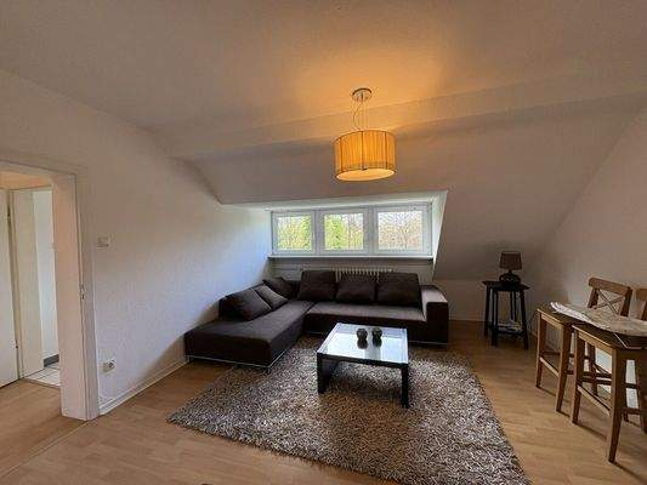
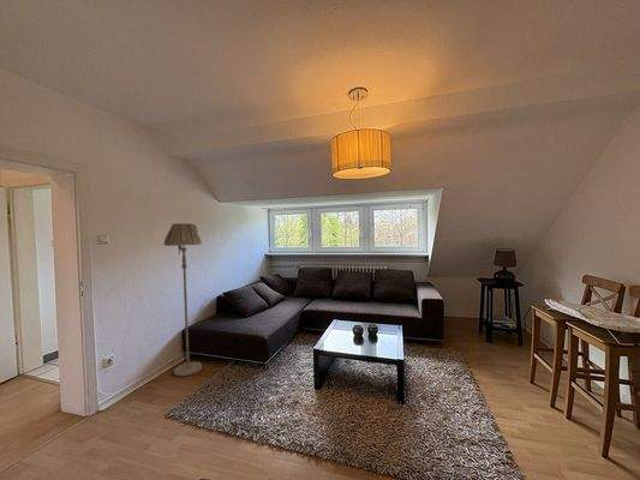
+ floor lamp [163,222,203,378]
